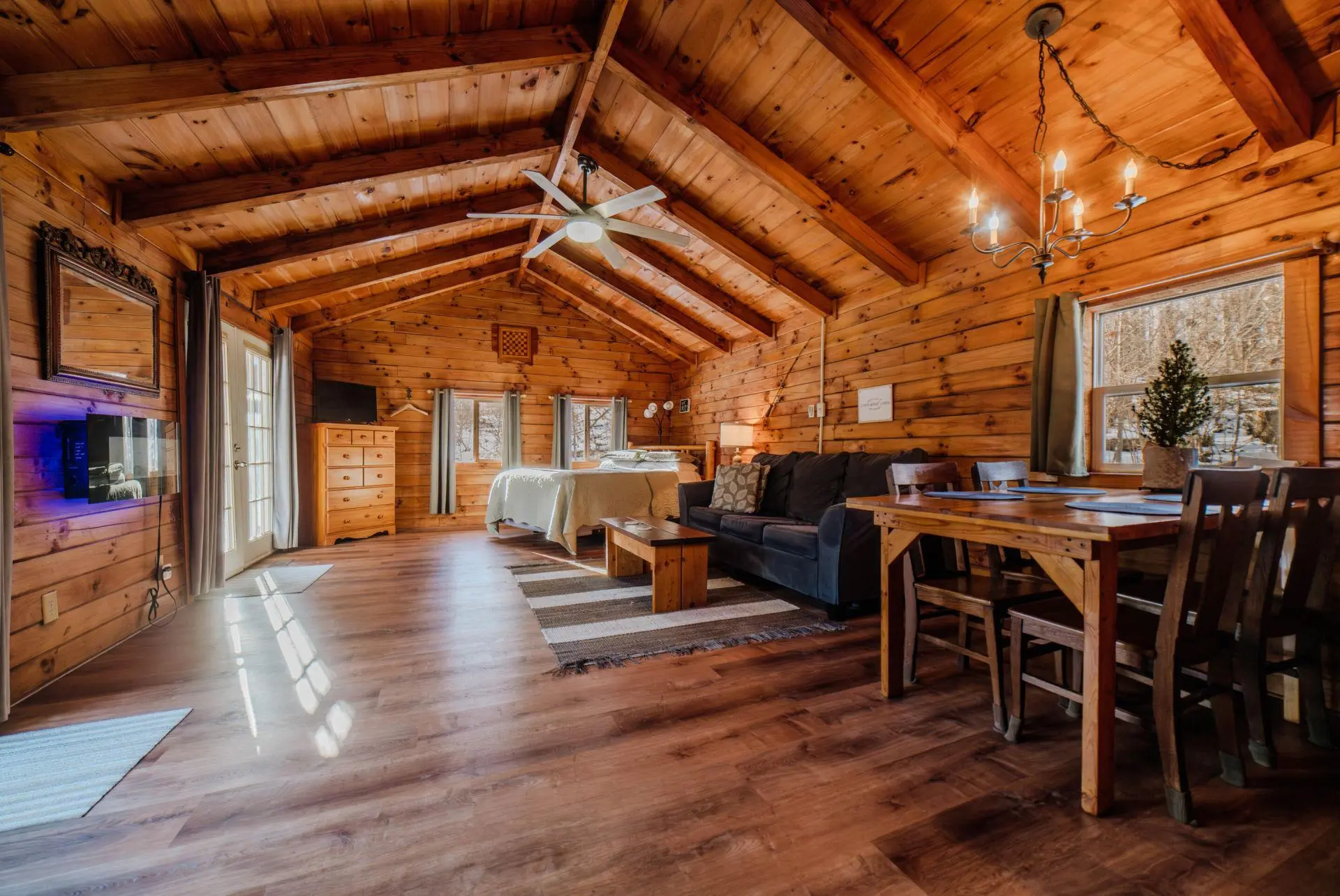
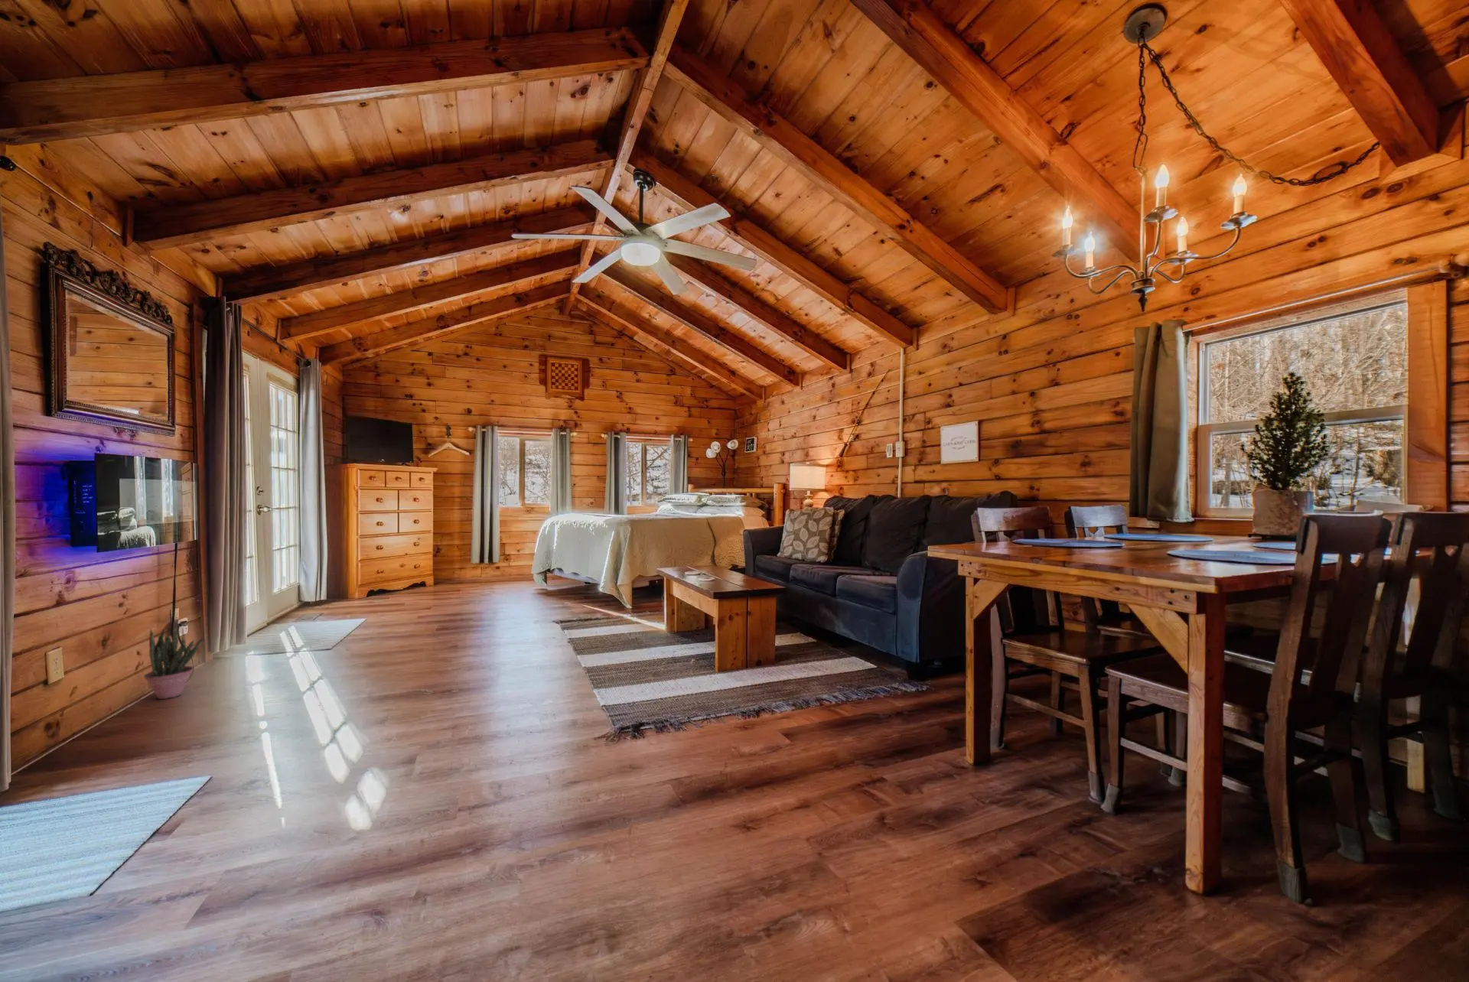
+ potted plant [144,624,204,700]
